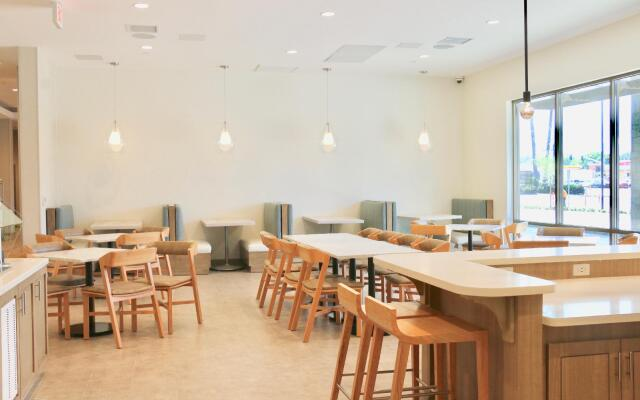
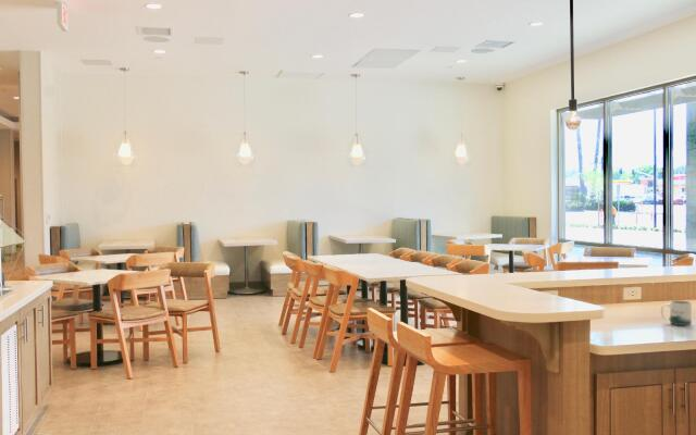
+ mug [660,299,693,326]
